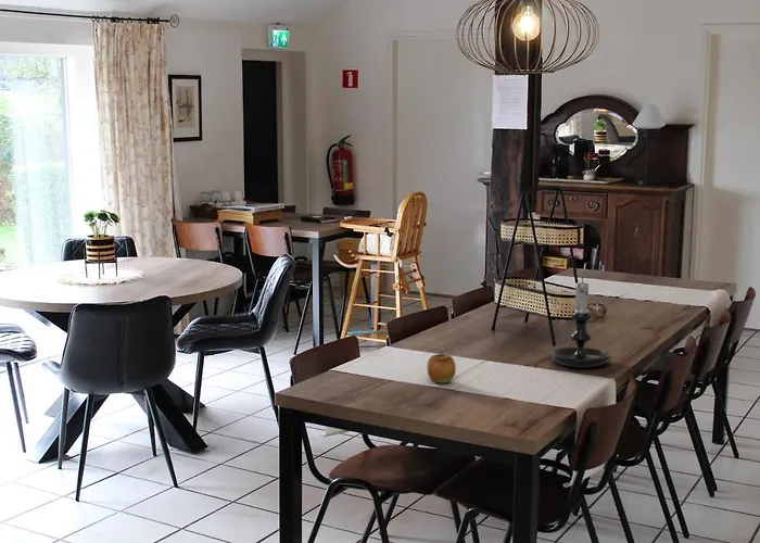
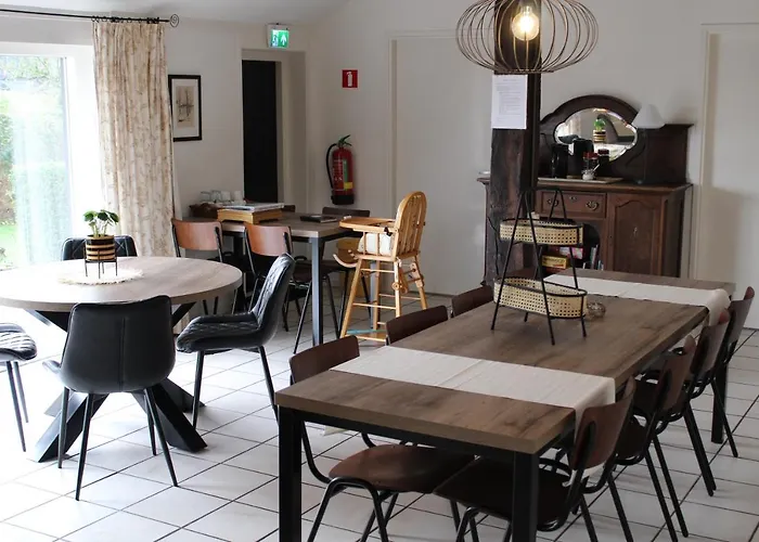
- apple [427,351,457,384]
- candle holder [549,276,612,368]
